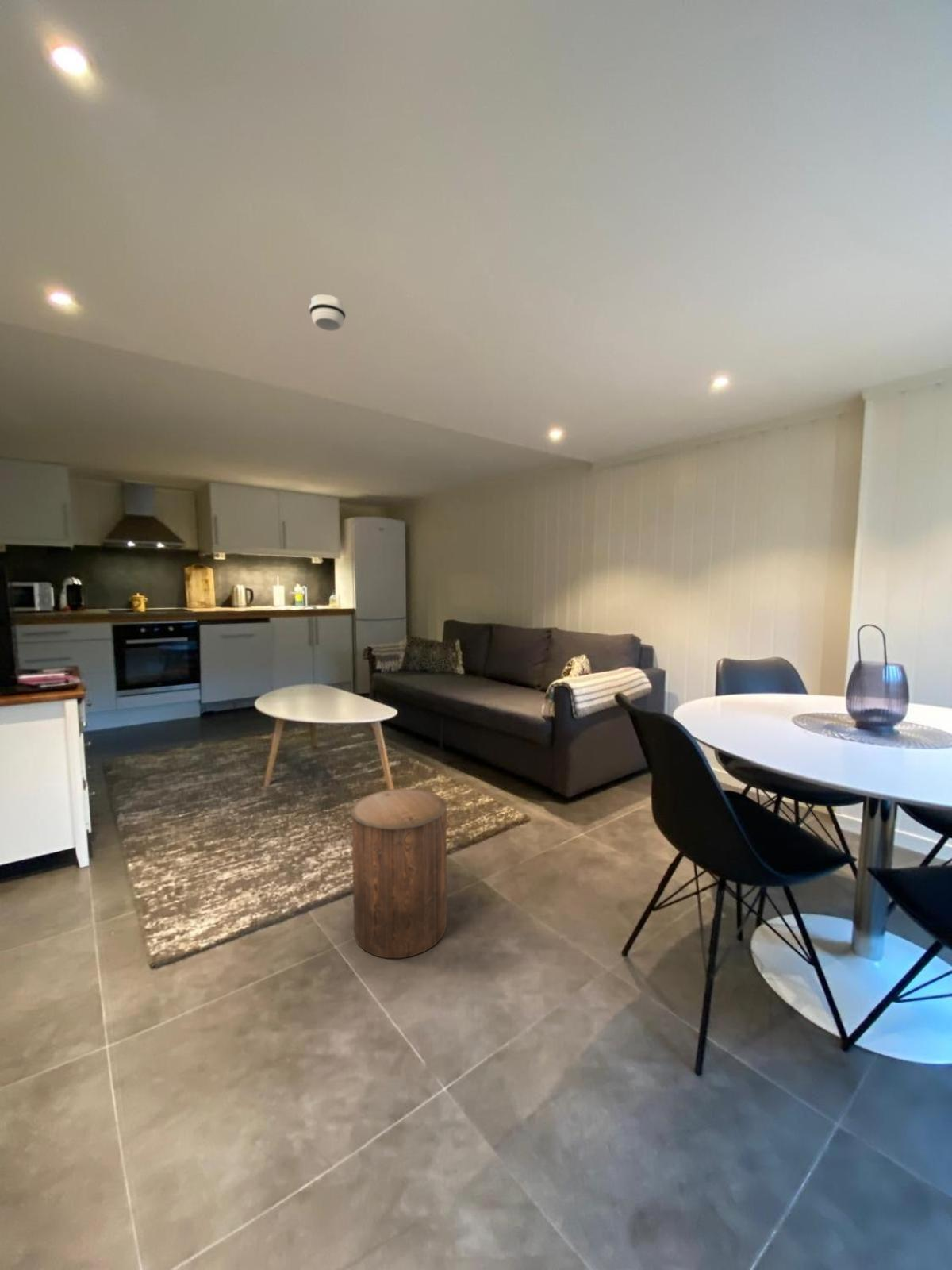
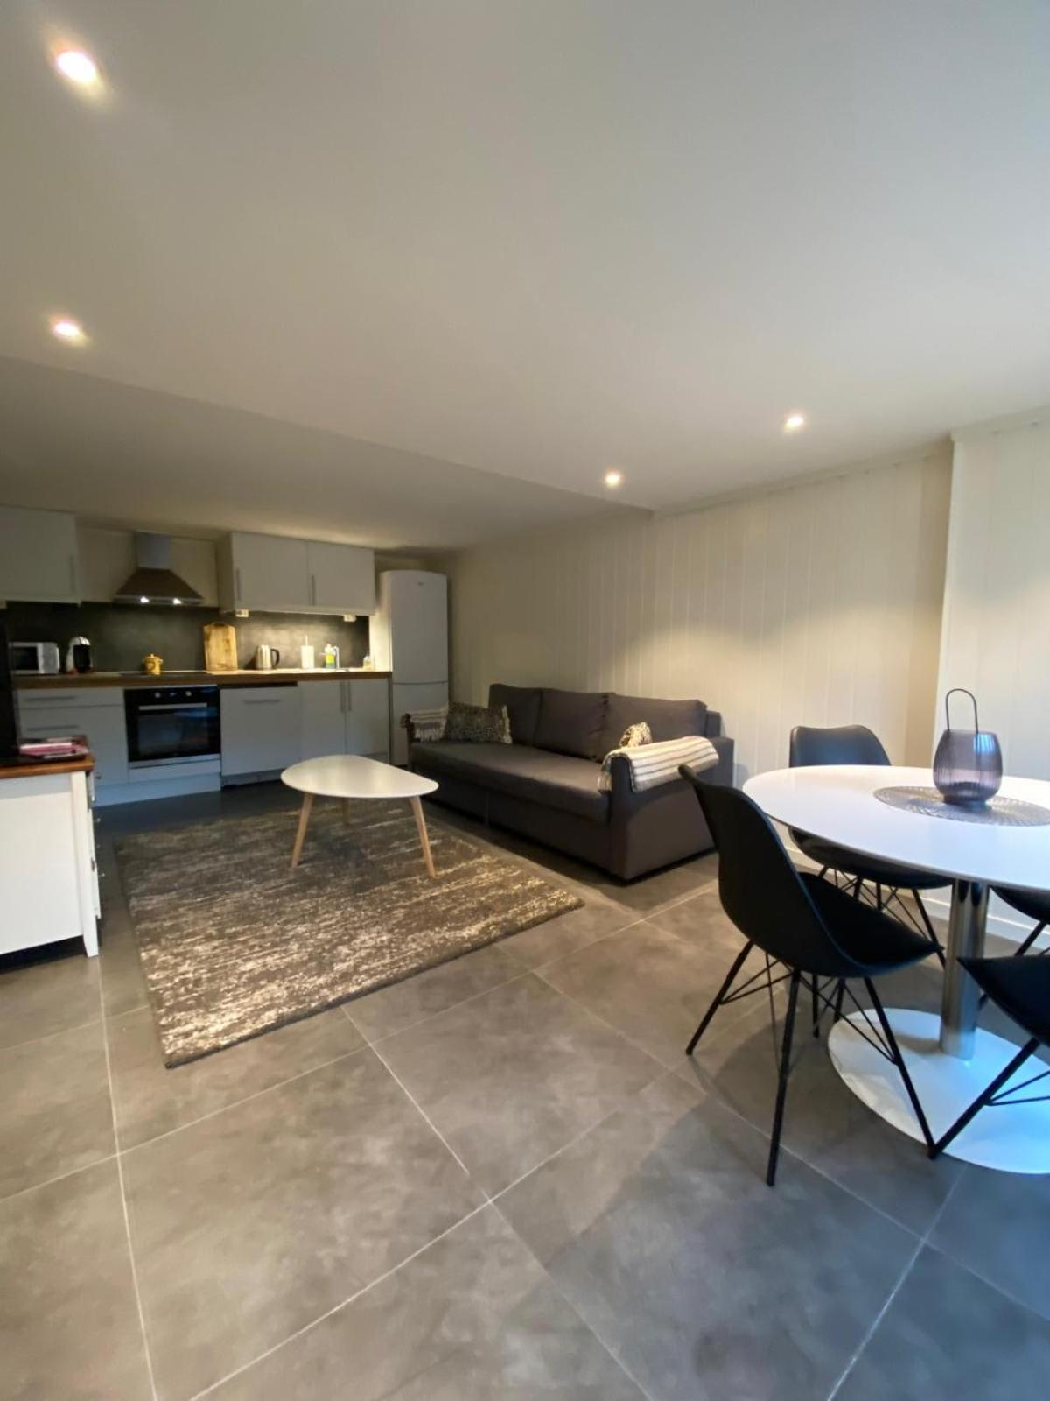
- stool [351,787,447,959]
- smoke detector [309,294,347,332]
